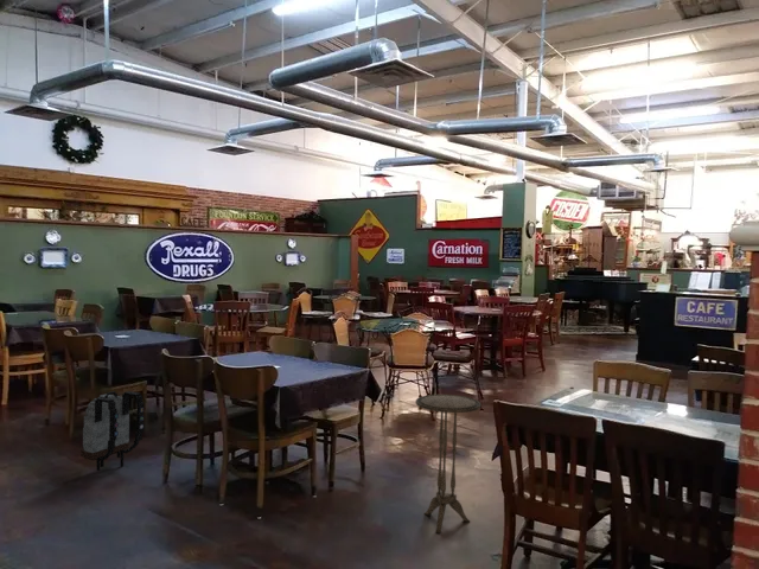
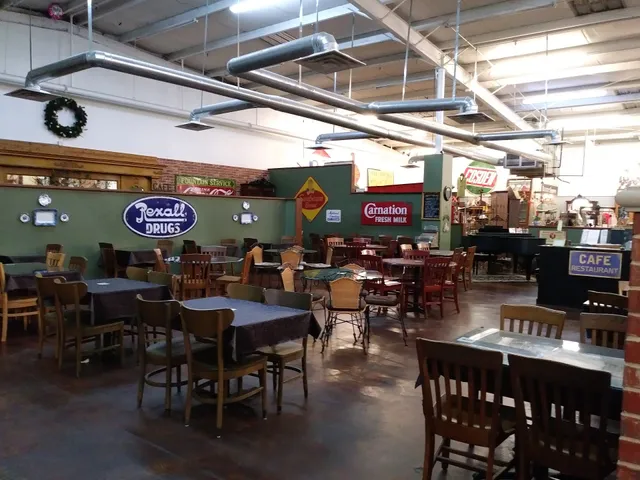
- side table [415,394,483,535]
- backpack [79,390,145,472]
